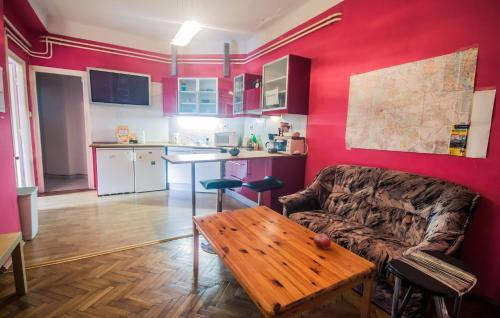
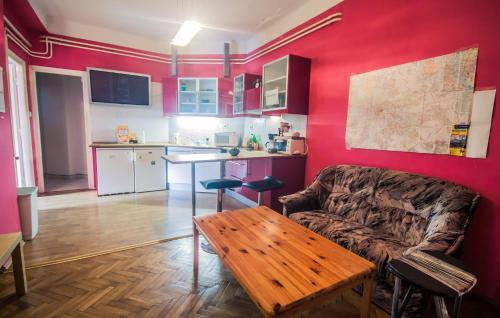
- fruit [313,232,332,250]
